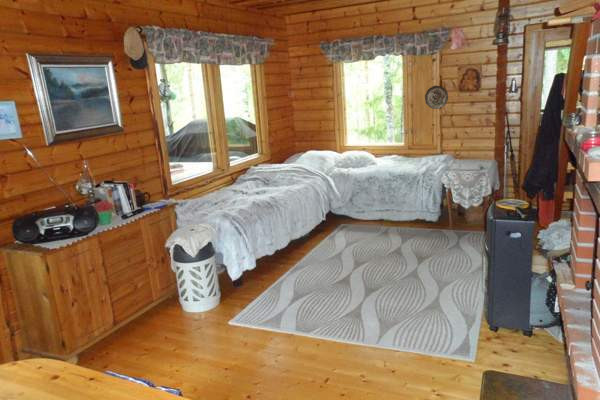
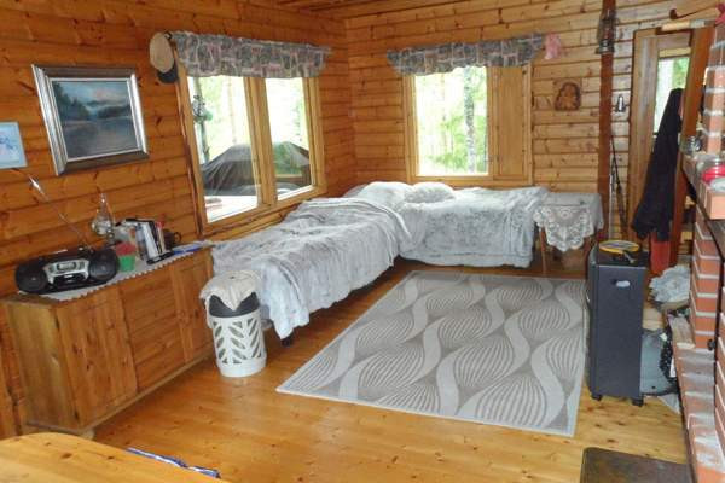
- decorative plate [424,85,449,110]
